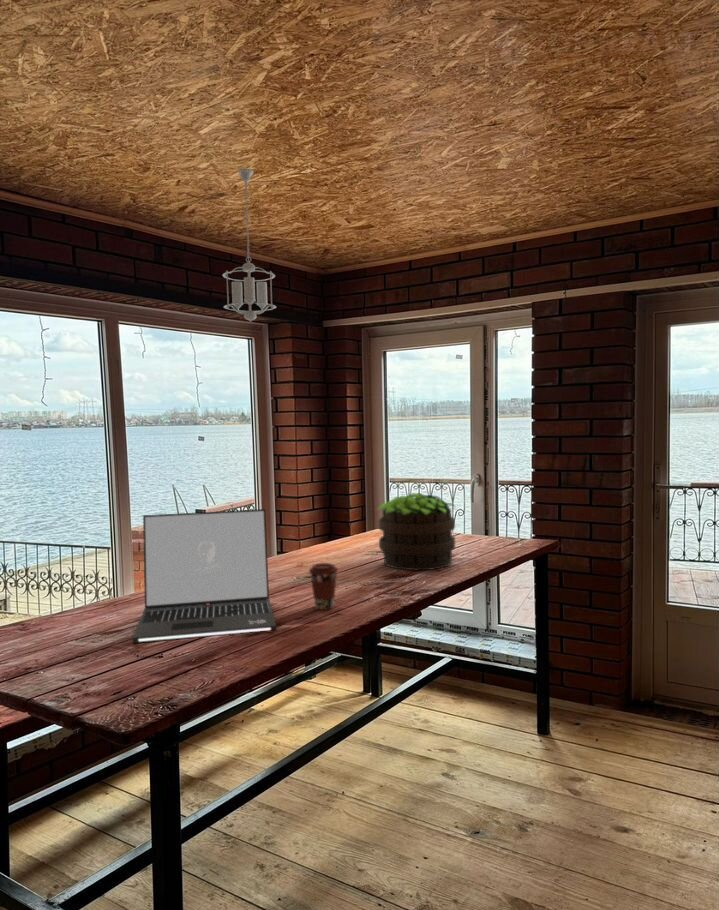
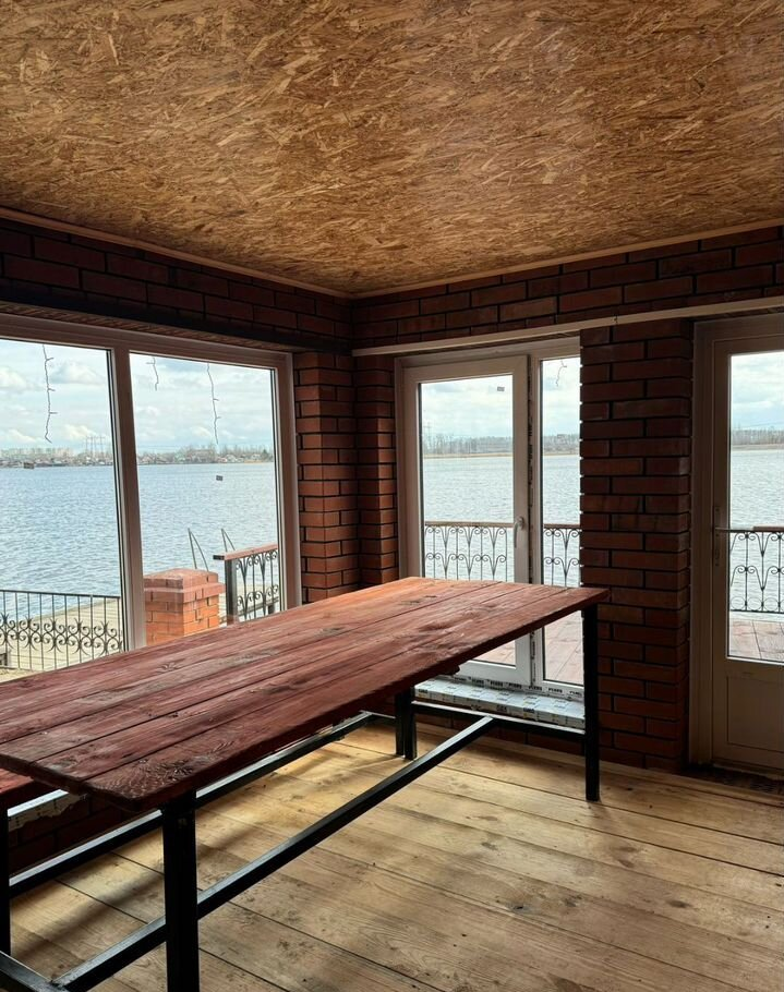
- pendant light [222,168,277,323]
- coffee cup [308,562,339,611]
- laptop [131,508,277,644]
- potted plant [376,492,457,571]
